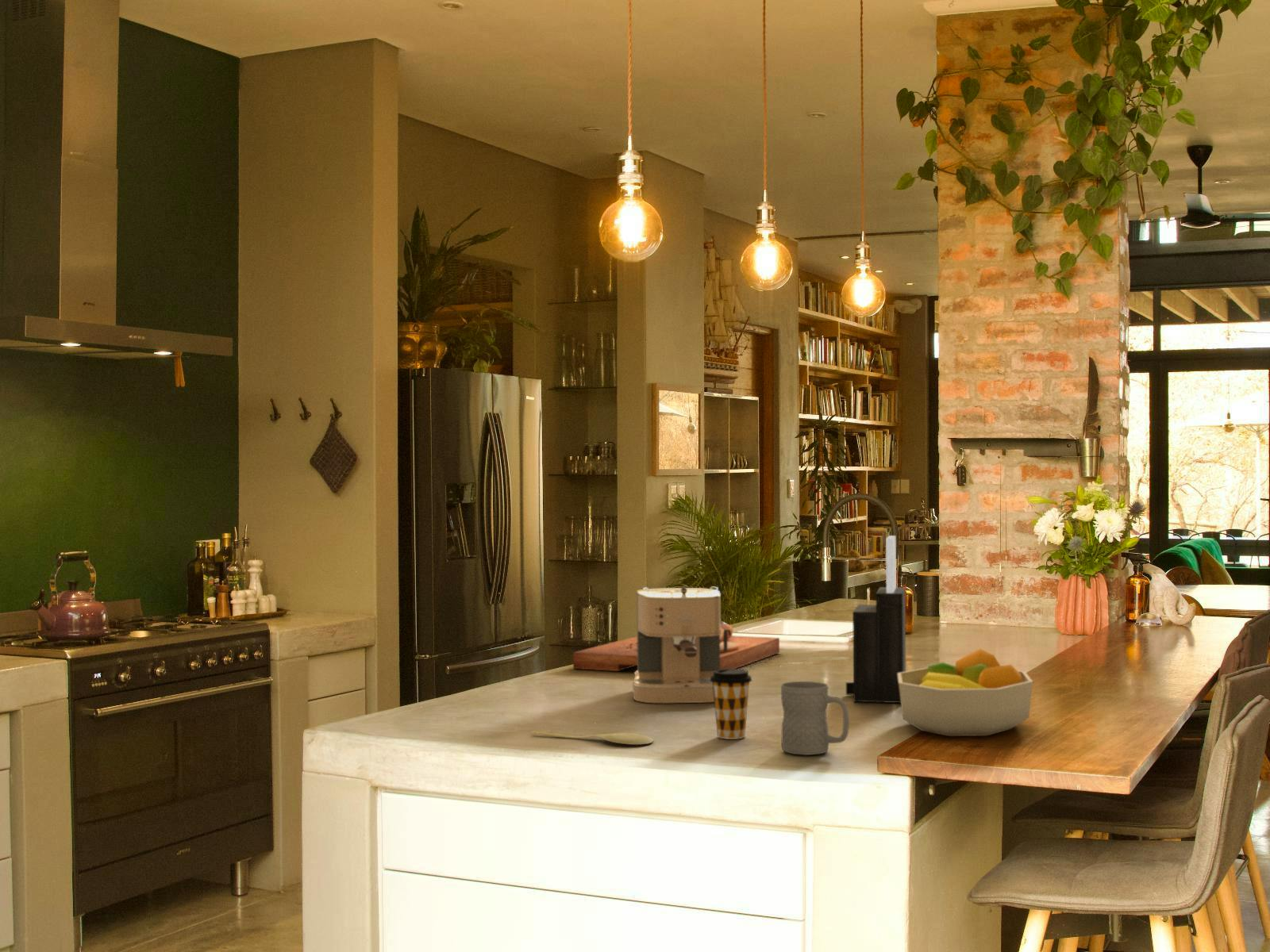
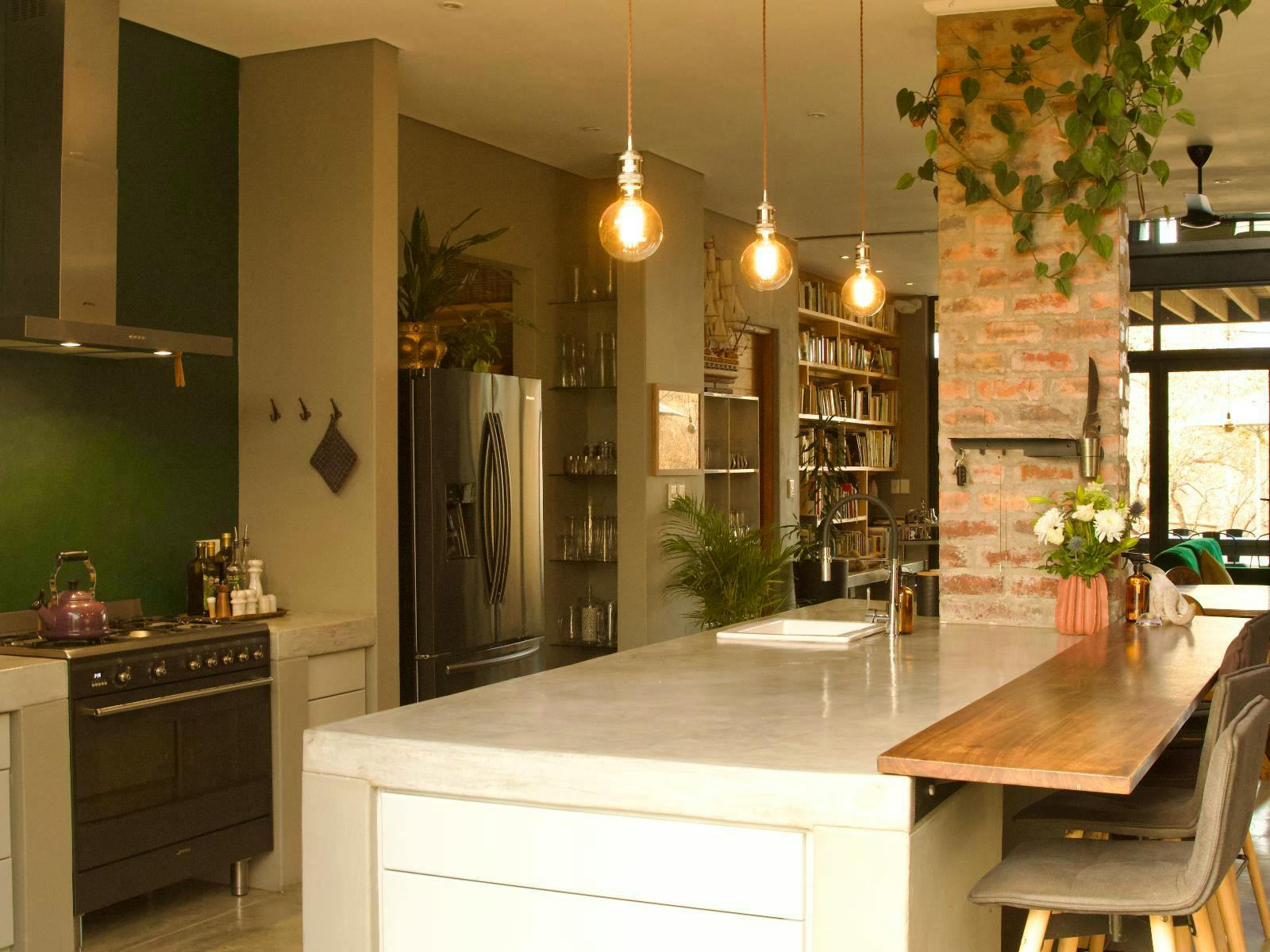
- spoon [531,730,654,746]
- mug [780,681,850,756]
- knife block [845,535,906,704]
- coffee maker [631,586,731,704]
- coffee cup [710,669,752,740]
- fruit bowl [898,648,1033,737]
- cutting board [572,622,780,672]
